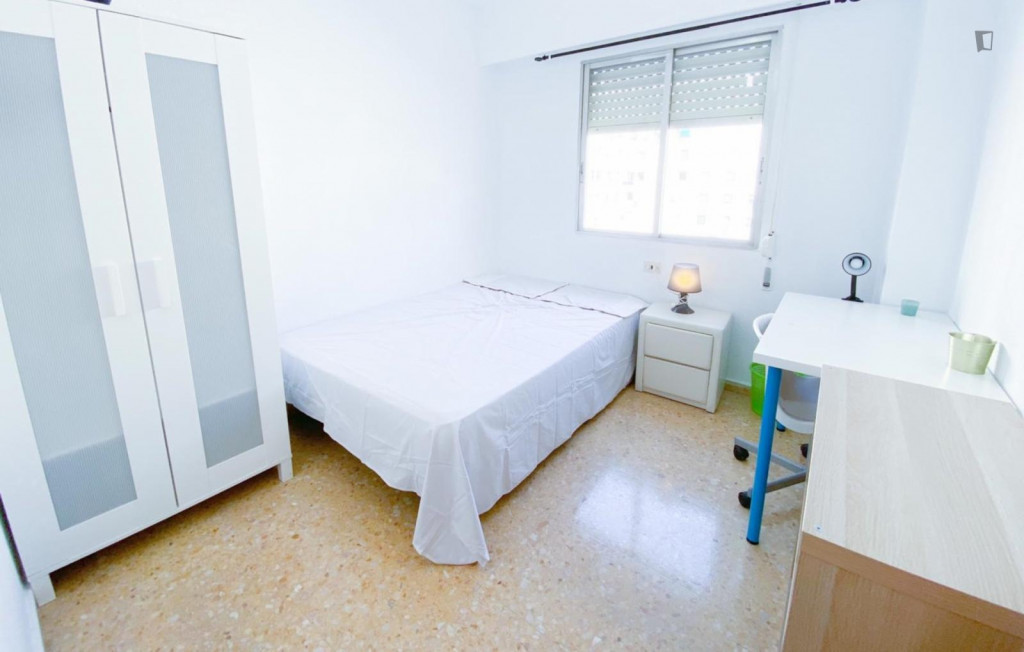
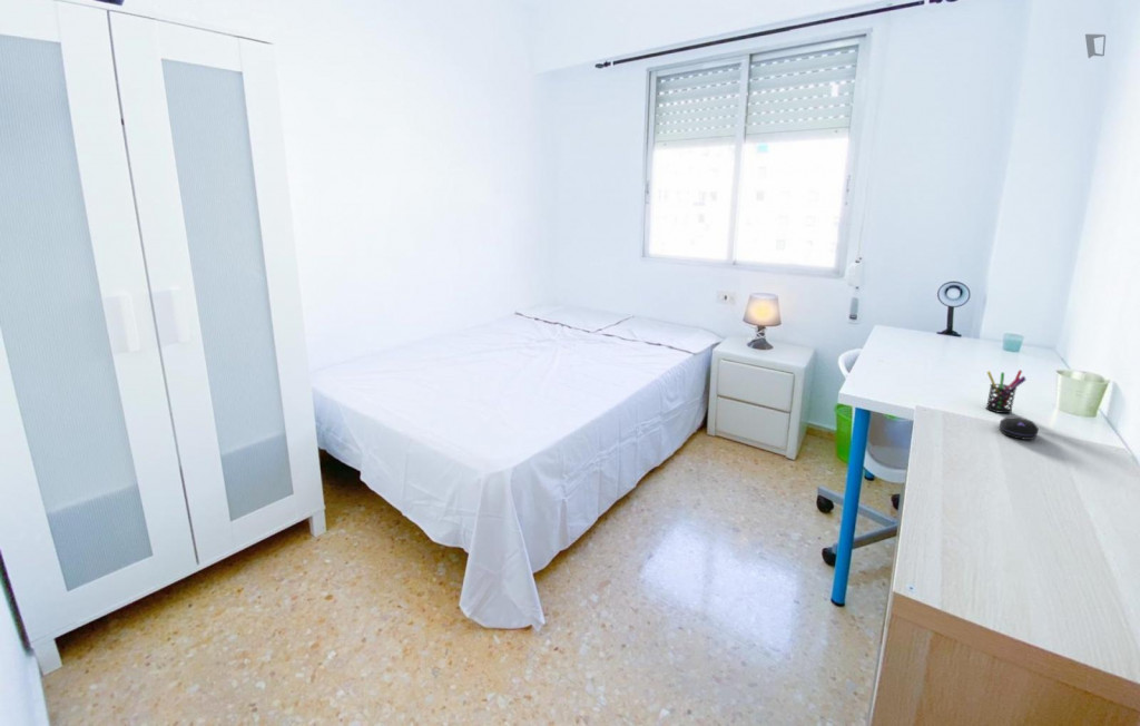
+ pen holder [985,369,1026,414]
+ computer mouse [999,416,1040,441]
